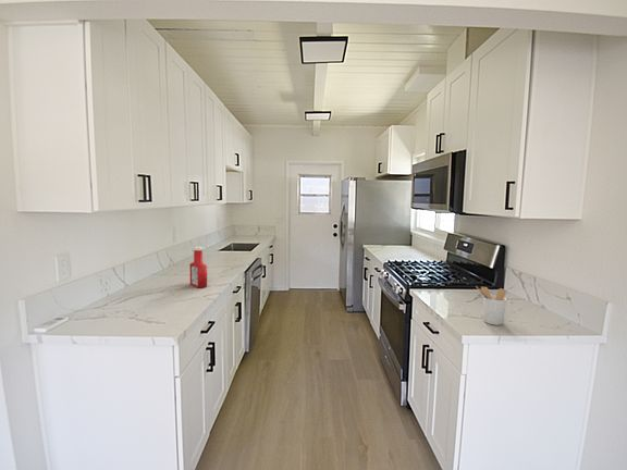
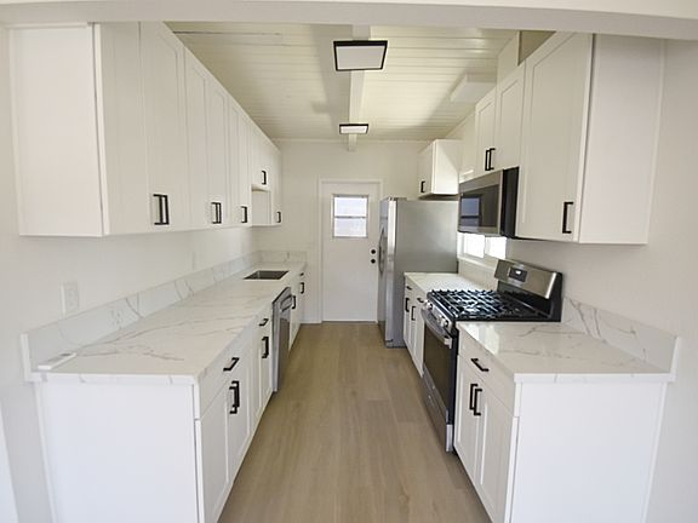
- utensil holder [475,285,507,326]
- soap bottle [188,246,208,289]
